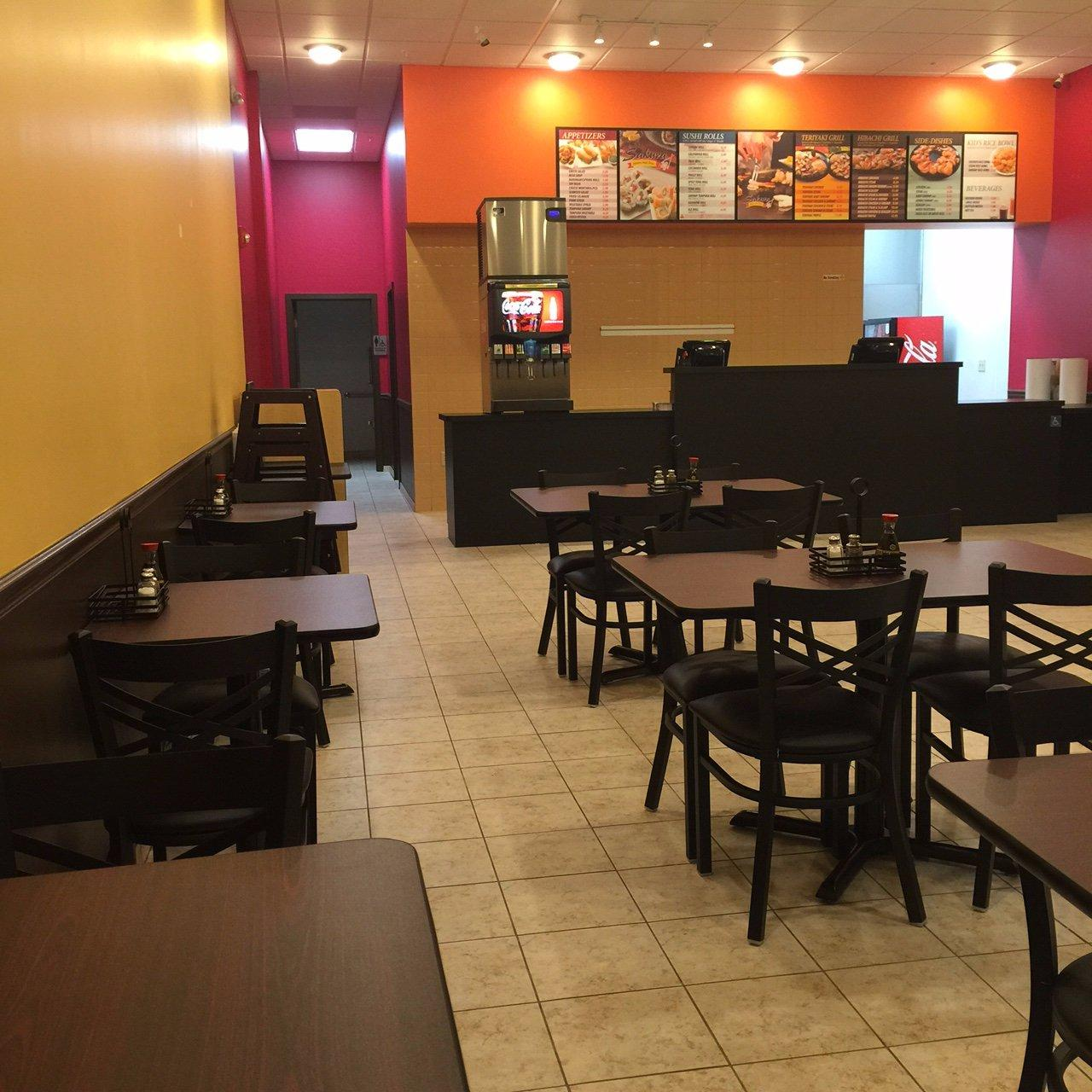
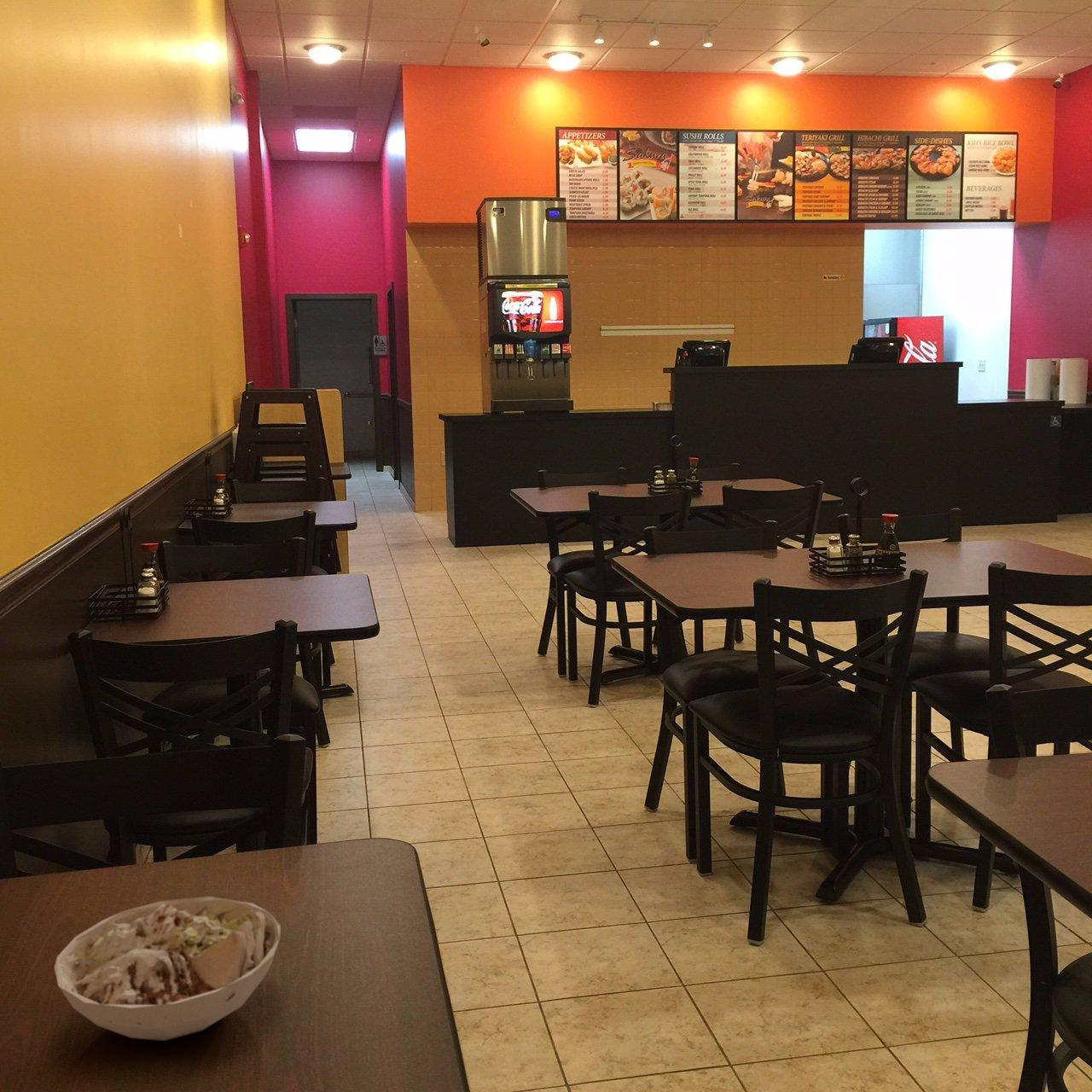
+ bowl [54,896,282,1042]
